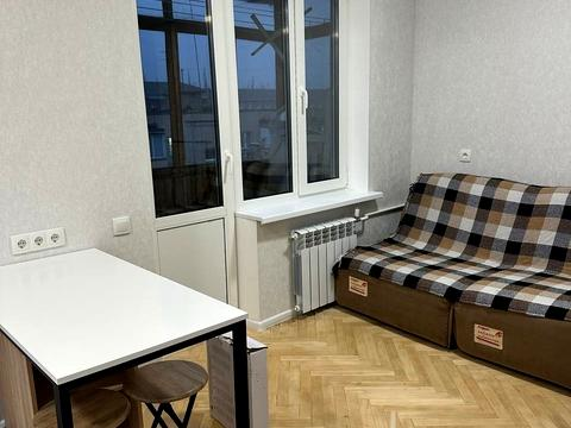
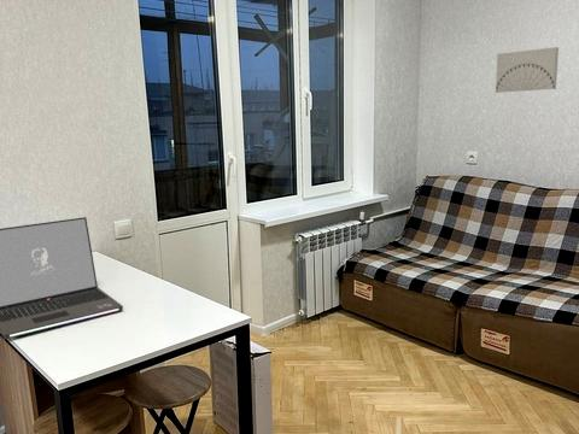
+ laptop [0,216,124,340]
+ wall art [495,46,560,94]
